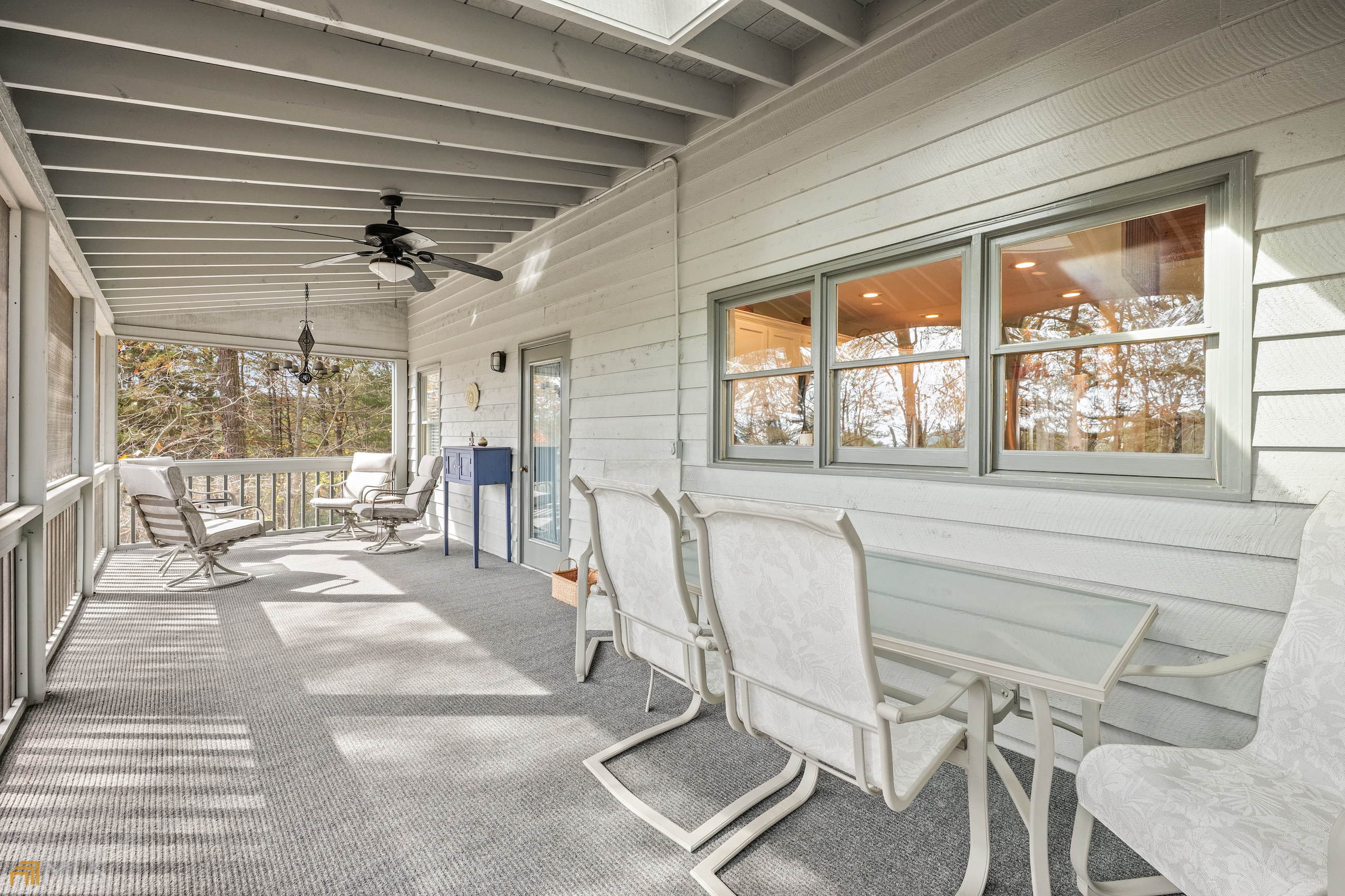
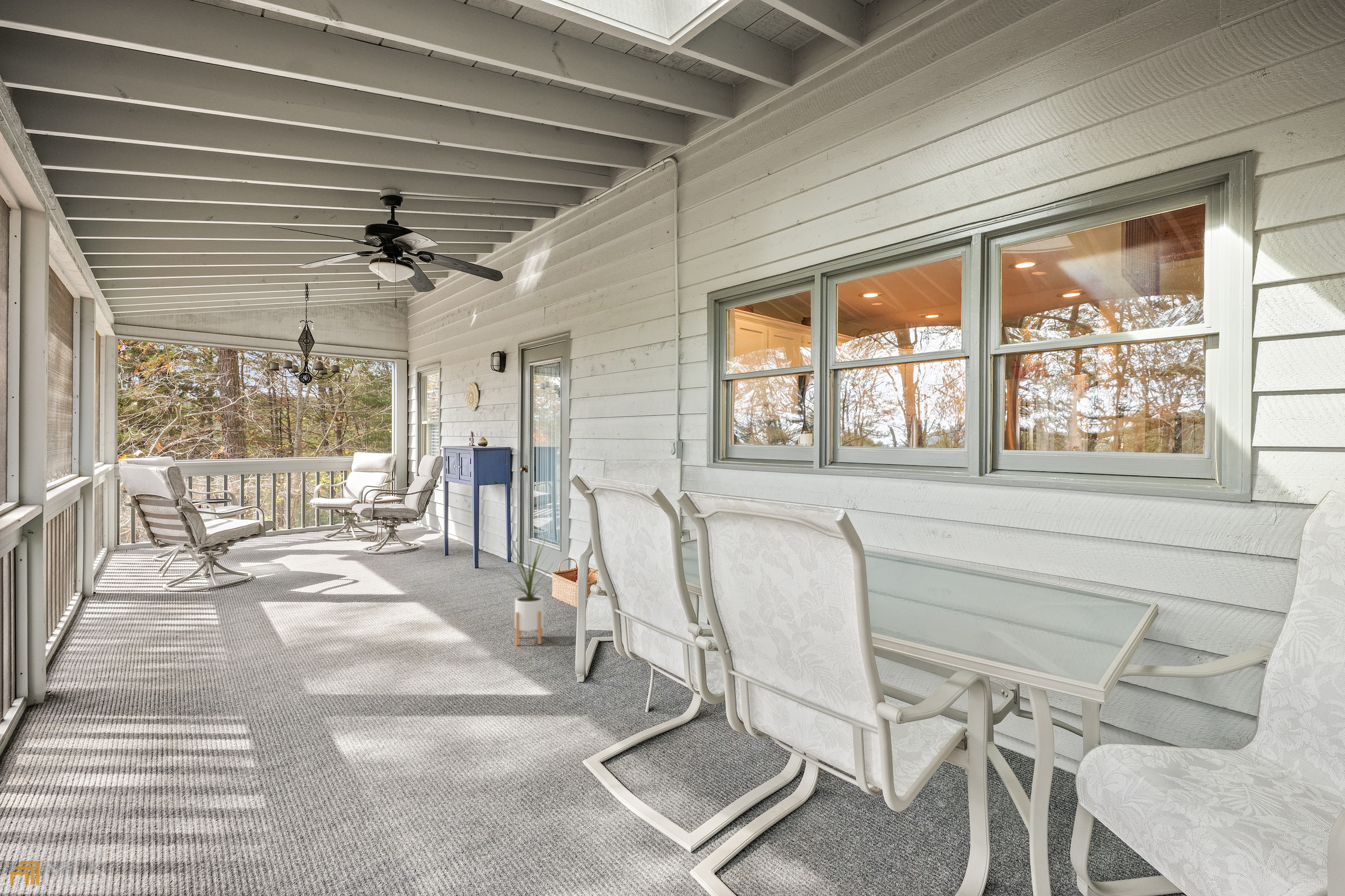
+ house plant [500,531,560,646]
